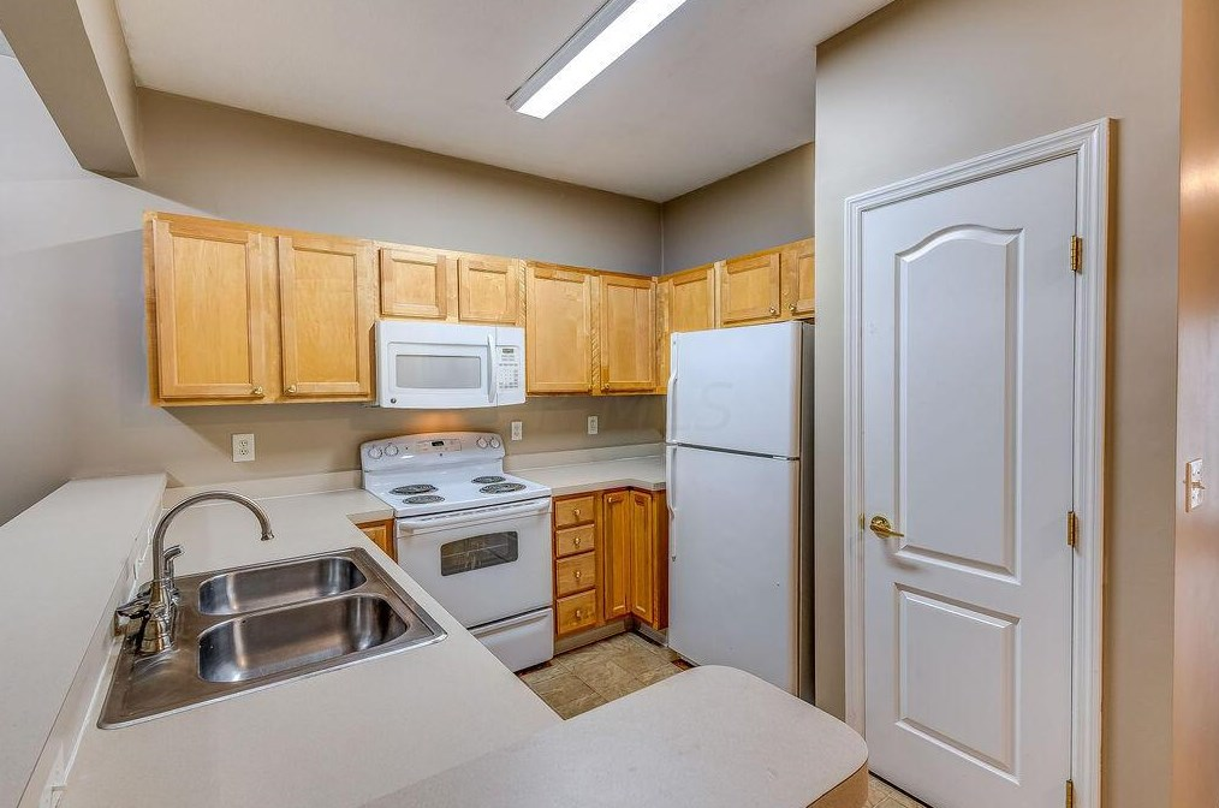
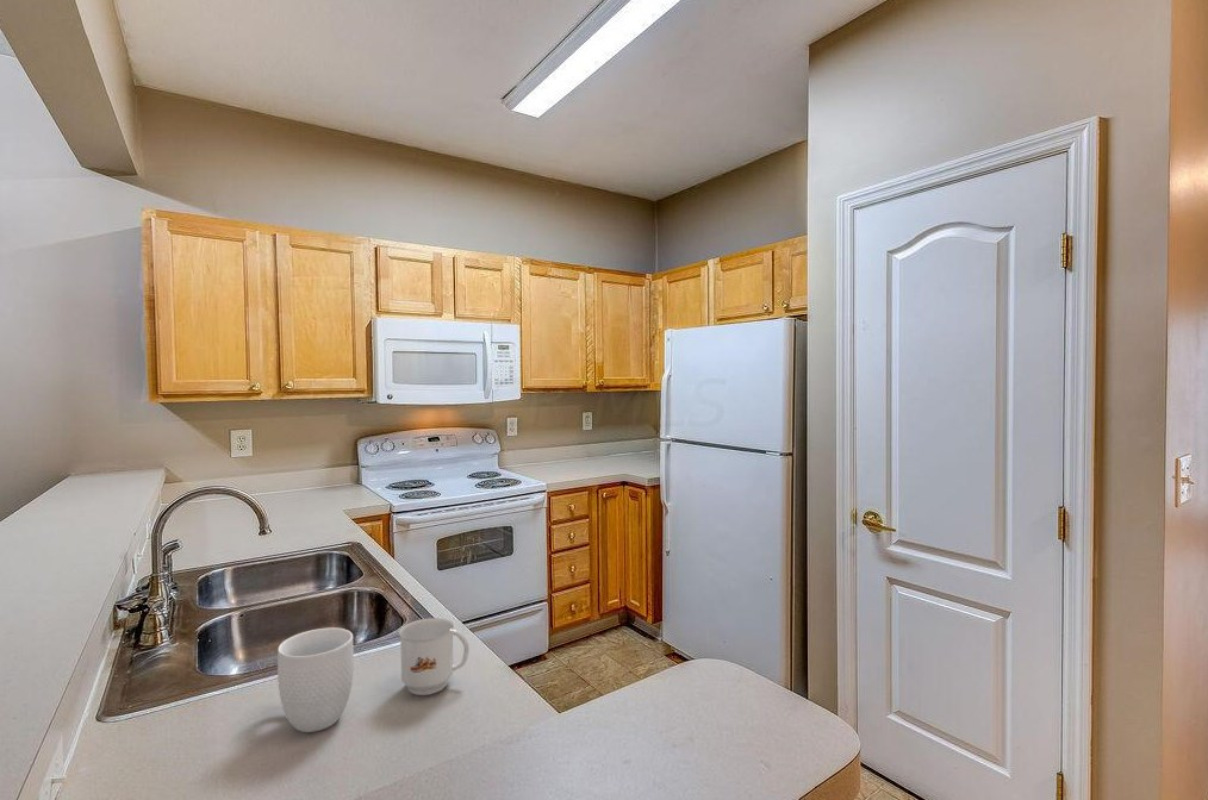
+ mug [276,626,355,733]
+ mug [398,617,471,696]
